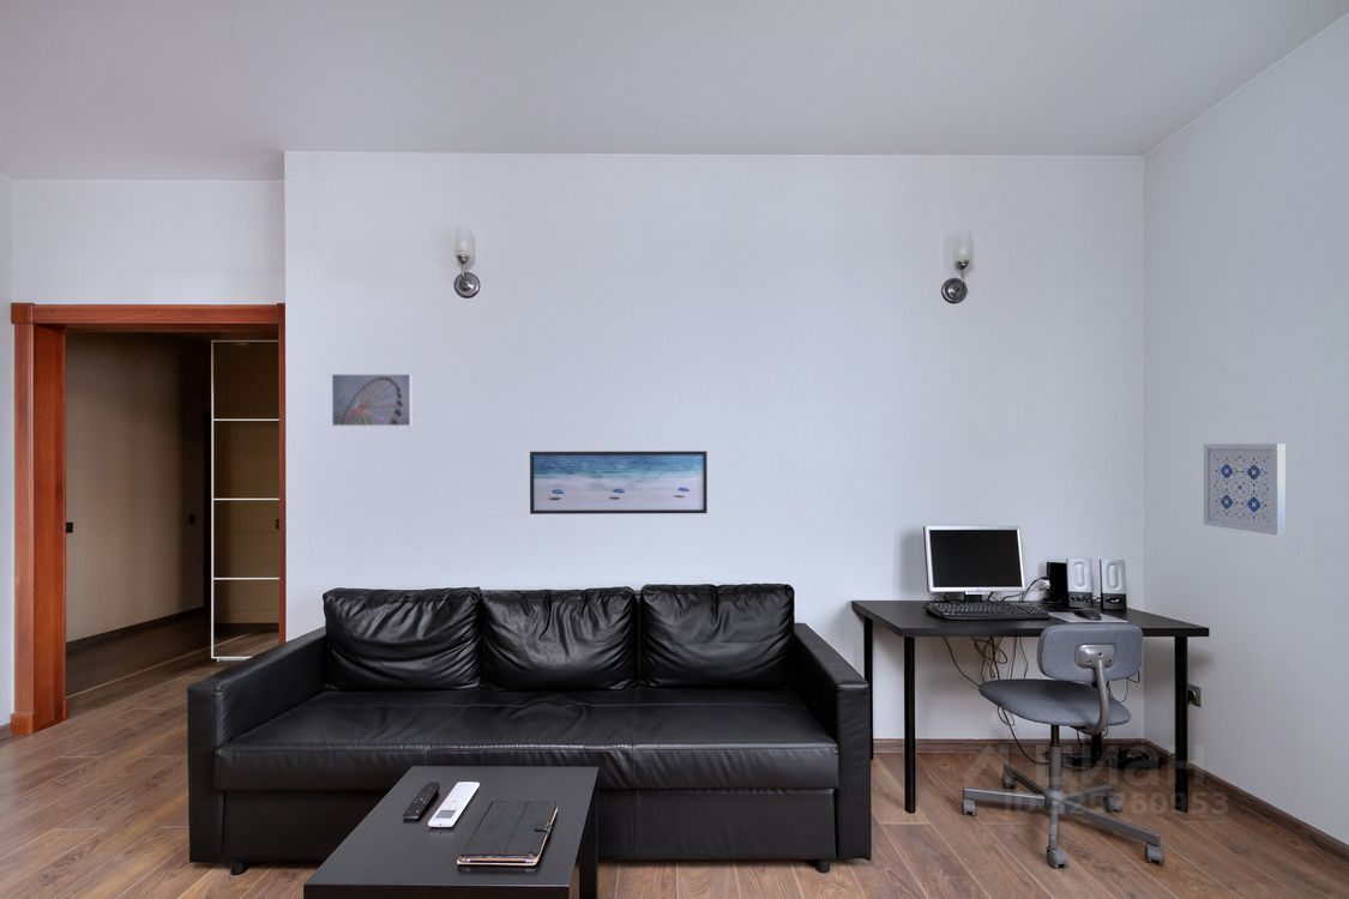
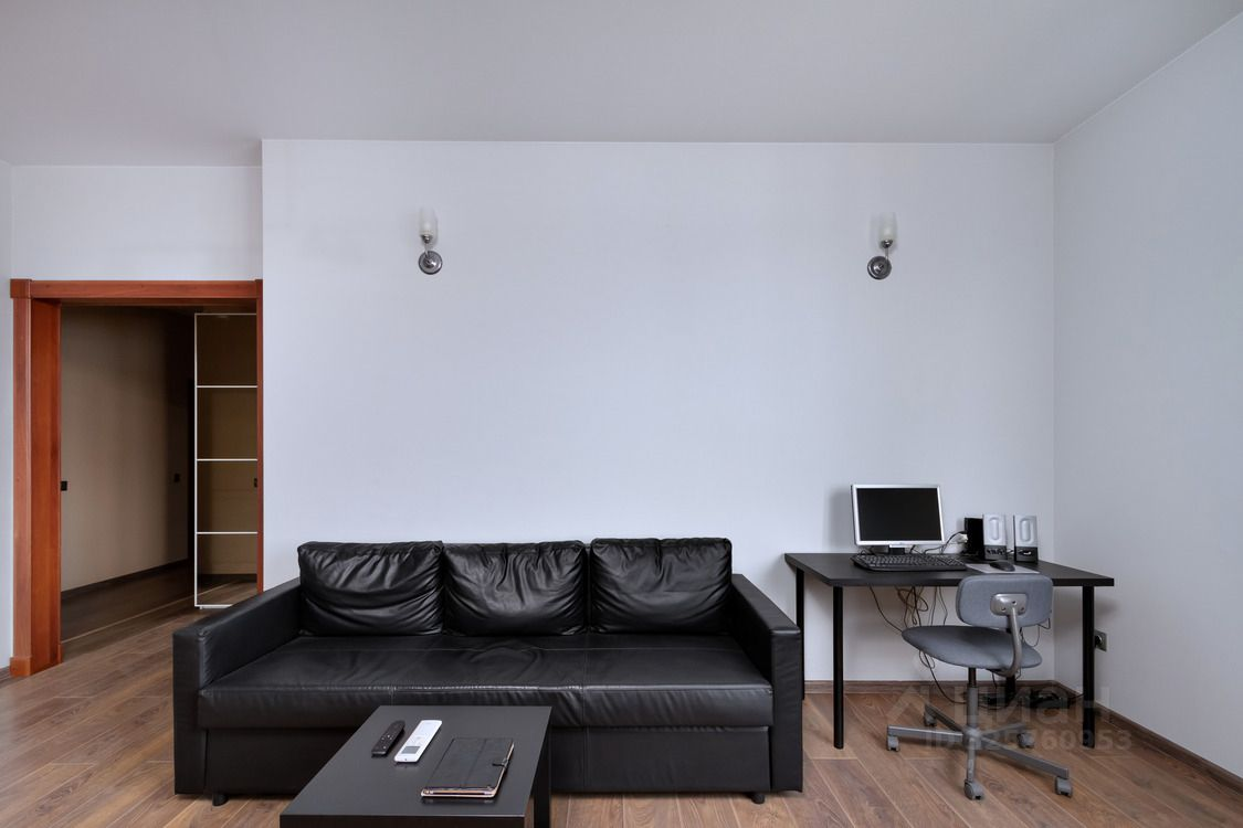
- wall art [529,450,709,515]
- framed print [330,373,414,428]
- wall art [1203,442,1285,537]
